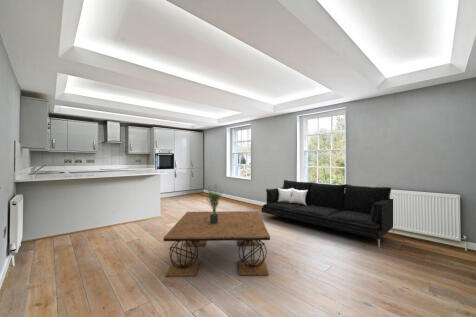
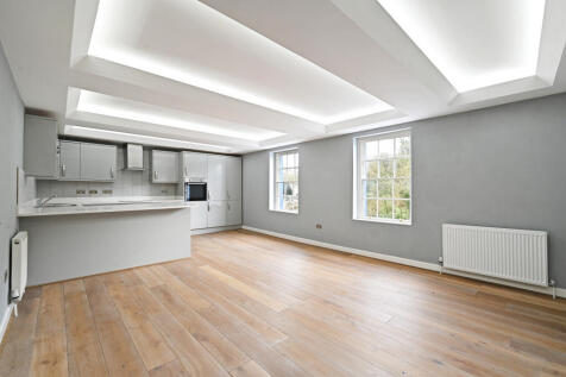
- potted plant [203,185,225,224]
- sofa [261,179,395,249]
- coffee table [163,210,271,277]
